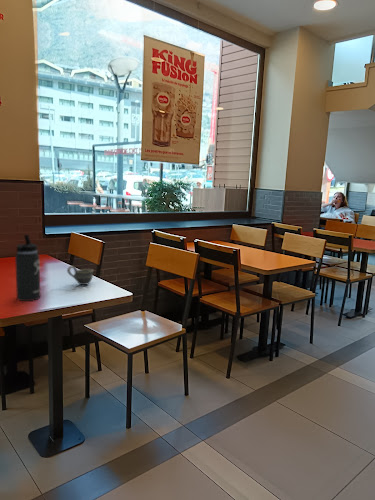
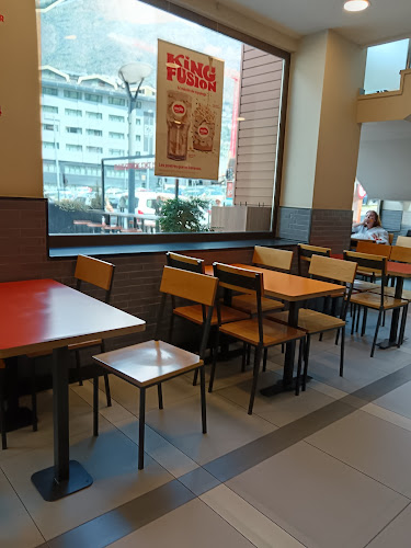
- thermos bottle [14,234,42,302]
- cup [66,265,94,286]
